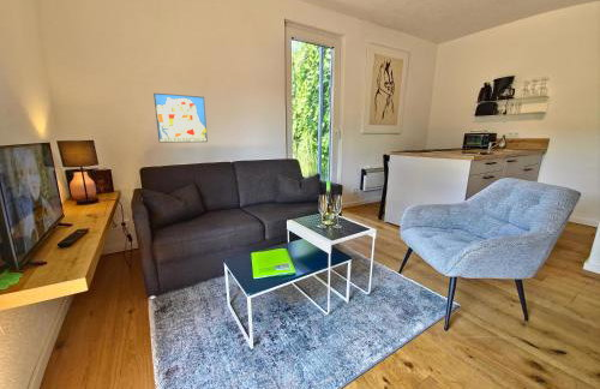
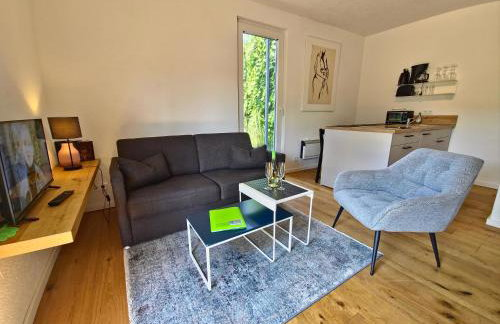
- wall art [152,92,209,144]
